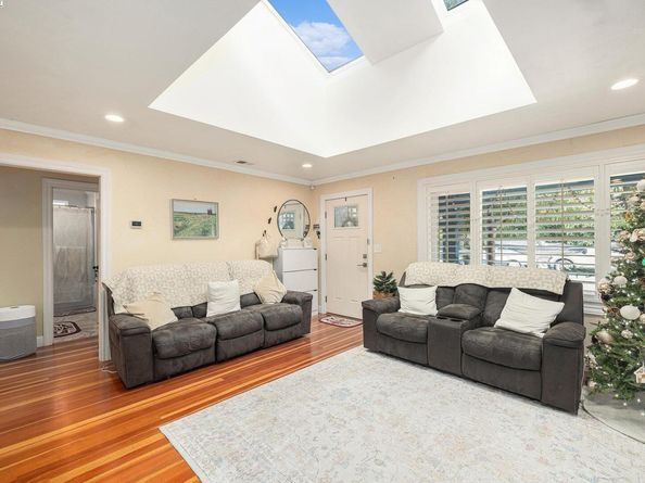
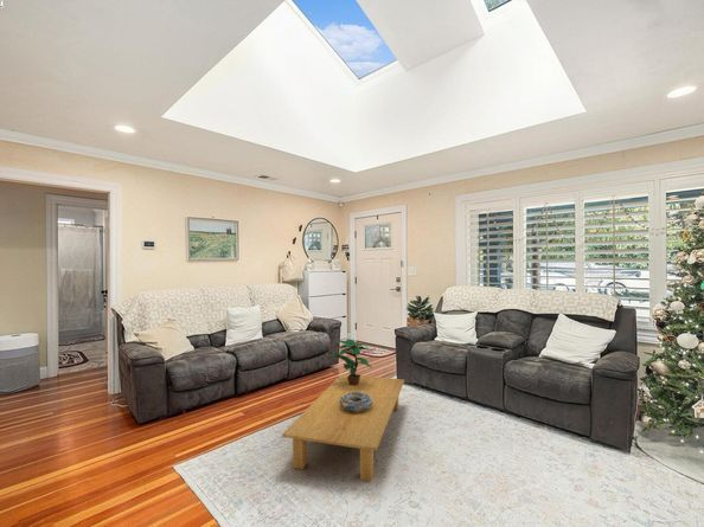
+ decorative bowl [339,392,373,413]
+ coffee table [281,373,405,482]
+ potted plant [328,338,373,386]
